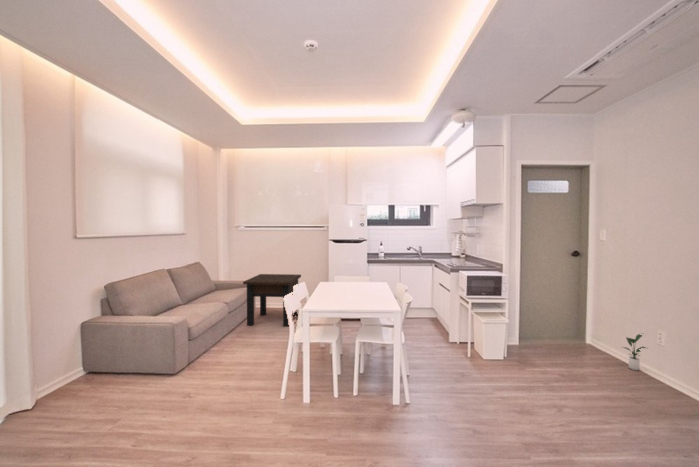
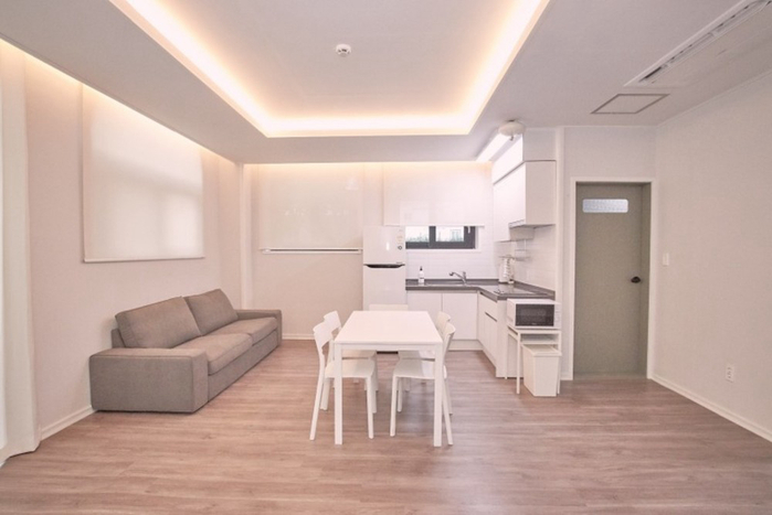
- potted plant [622,333,647,371]
- side table [242,273,302,328]
